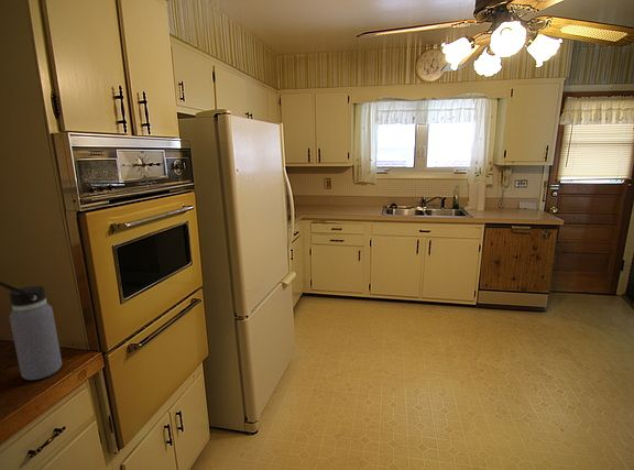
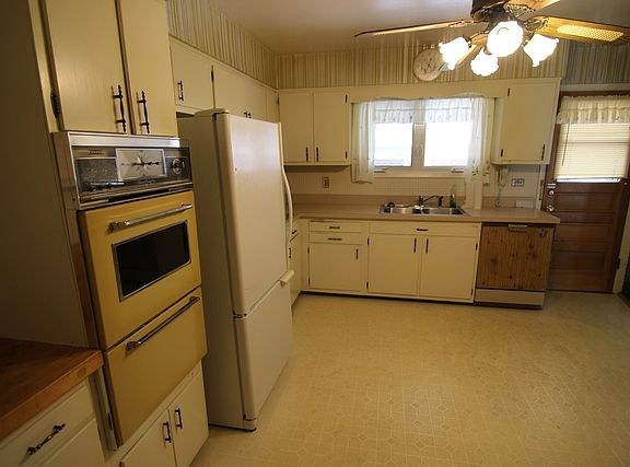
- water bottle [0,281,63,381]
